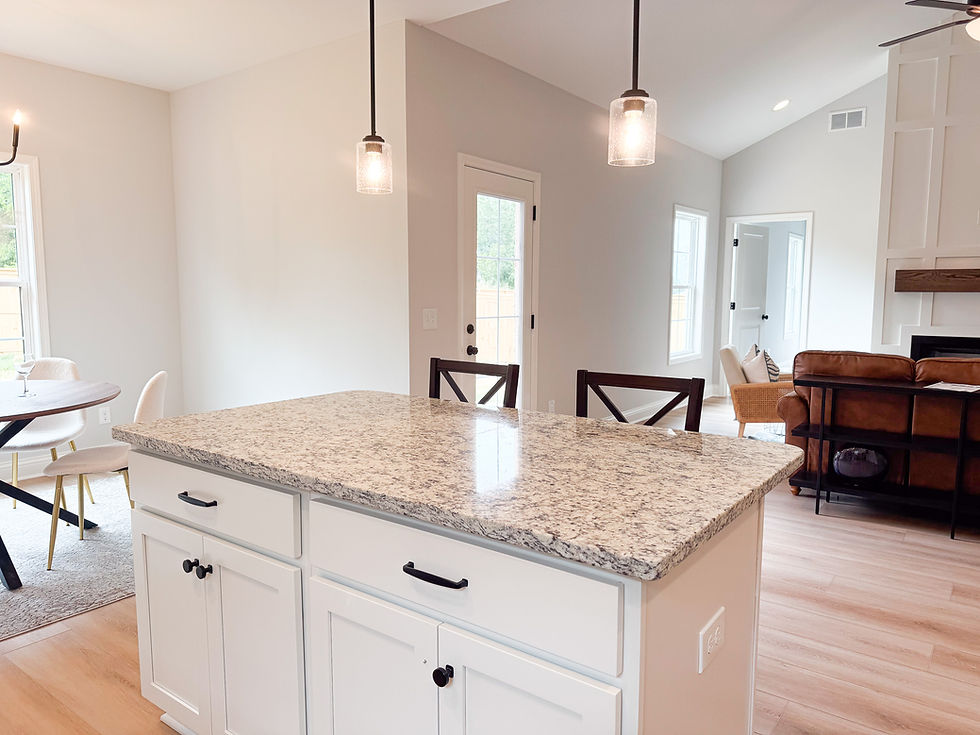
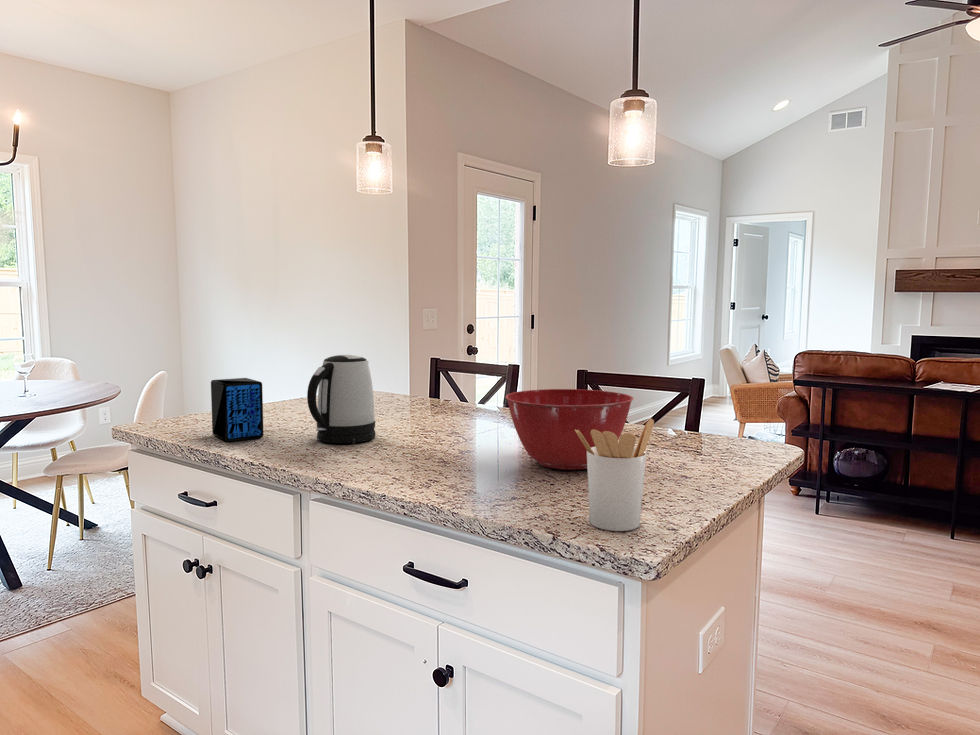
+ kettle [306,354,376,444]
+ utensil holder [575,417,655,532]
+ speaker [210,377,265,443]
+ mixing bowl [505,388,634,470]
